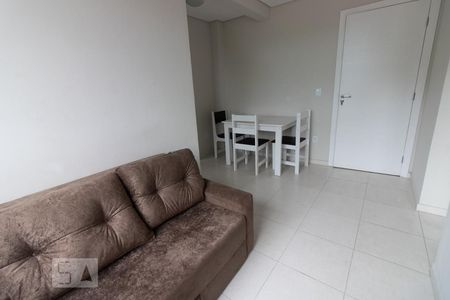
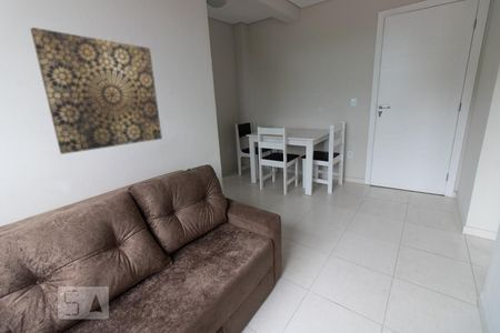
+ wall art [29,27,163,155]
